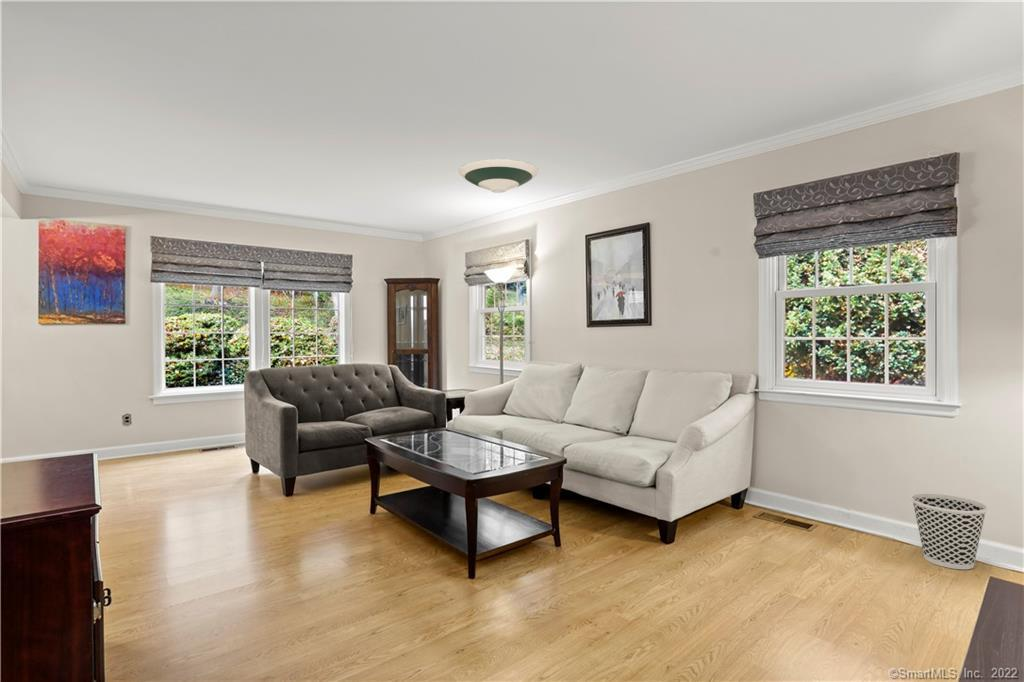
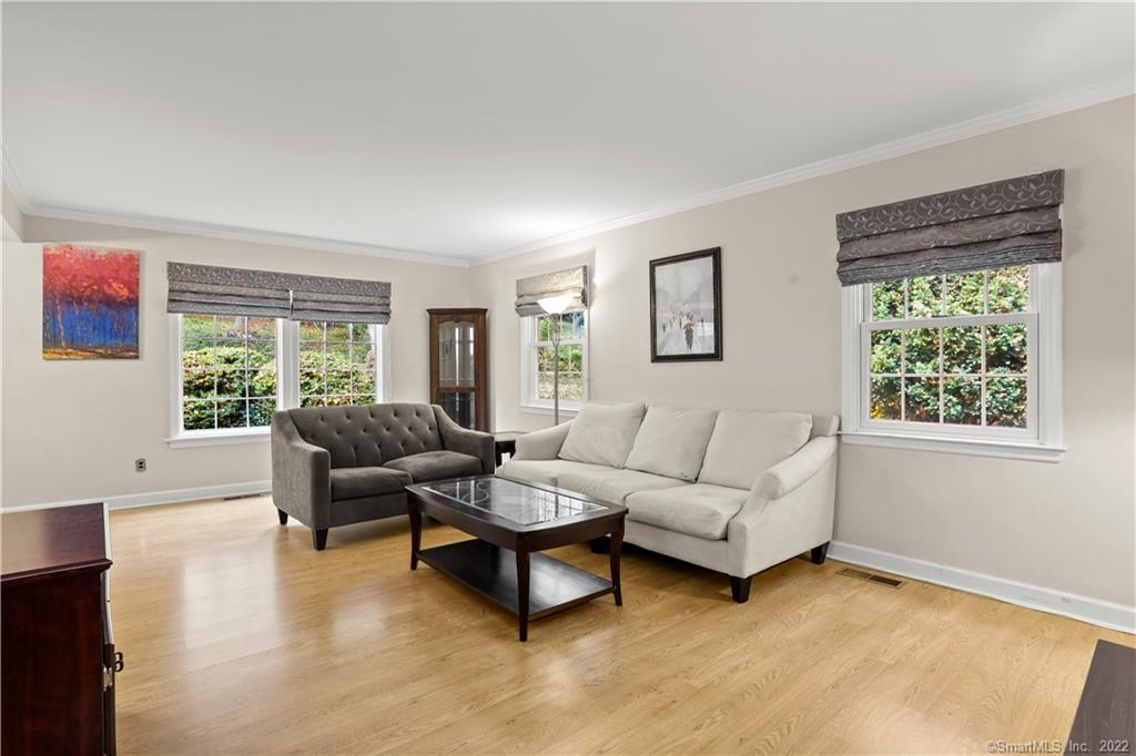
- wastebasket [910,493,989,570]
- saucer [458,158,539,194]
